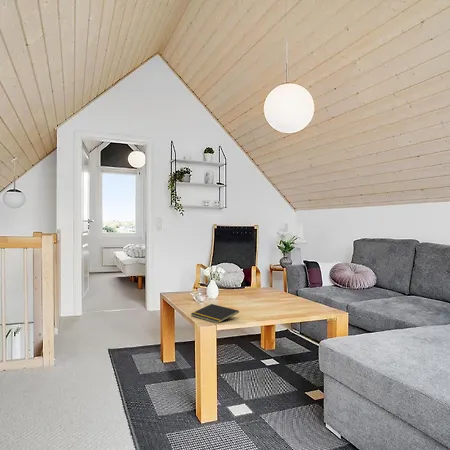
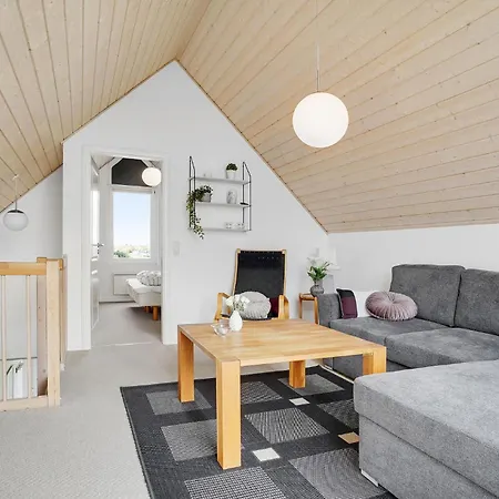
- notepad [190,303,240,325]
